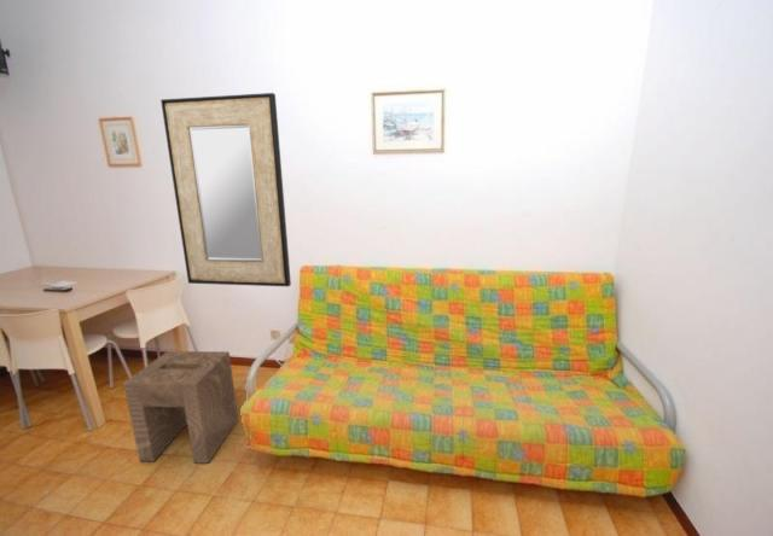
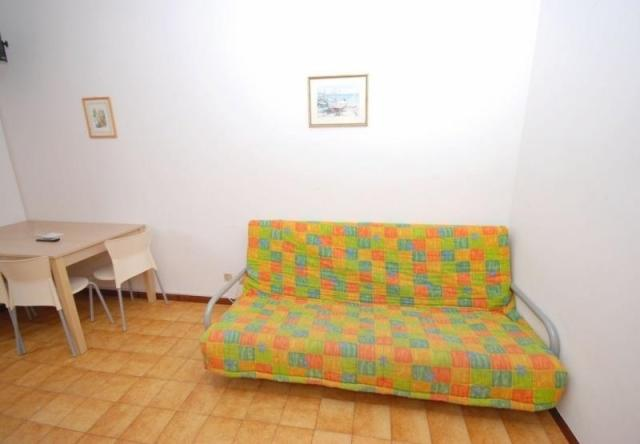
- stool [122,350,239,465]
- home mirror [159,92,292,287]
